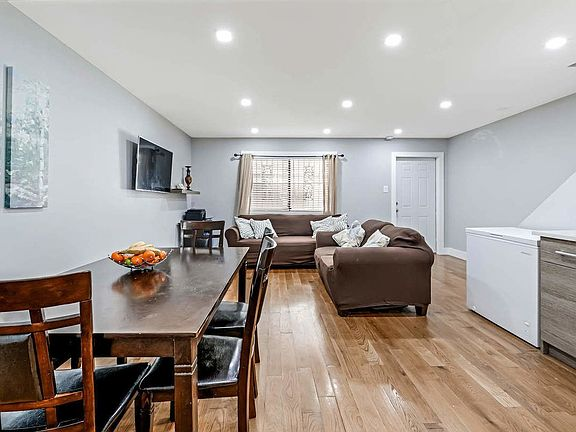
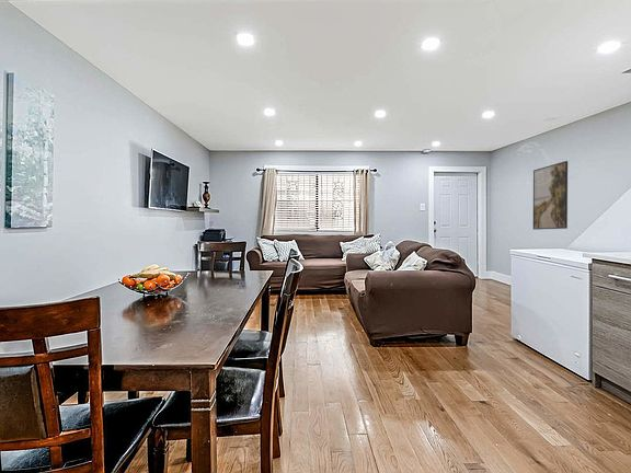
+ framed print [532,160,569,231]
